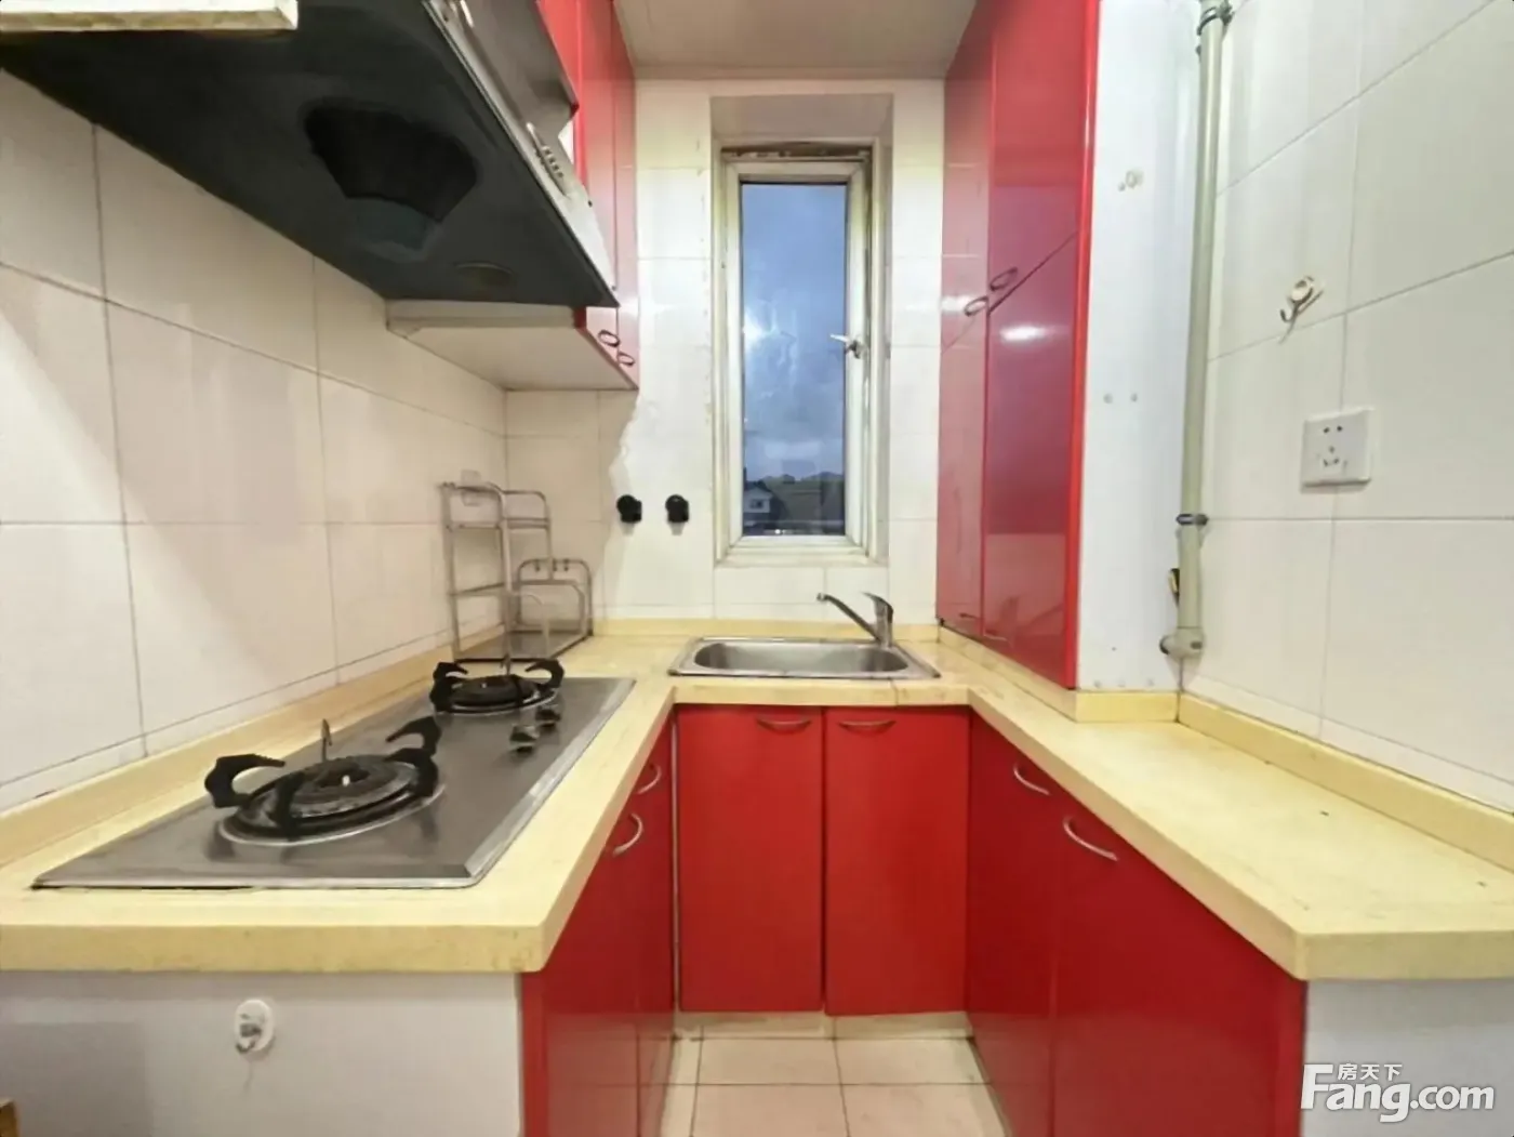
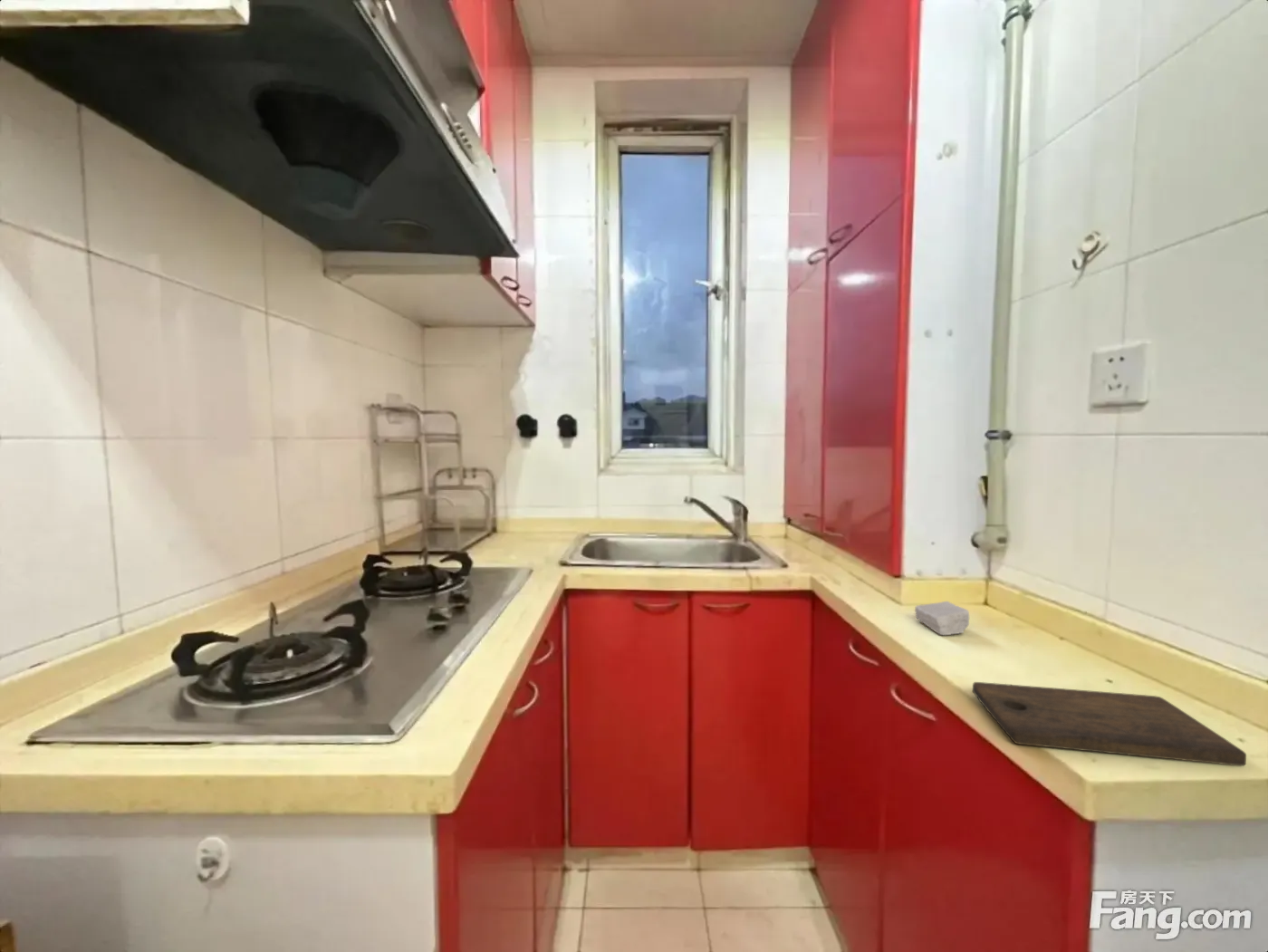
+ cutting board [972,681,1247,766]
+ soap bar [914,601,970,636]
